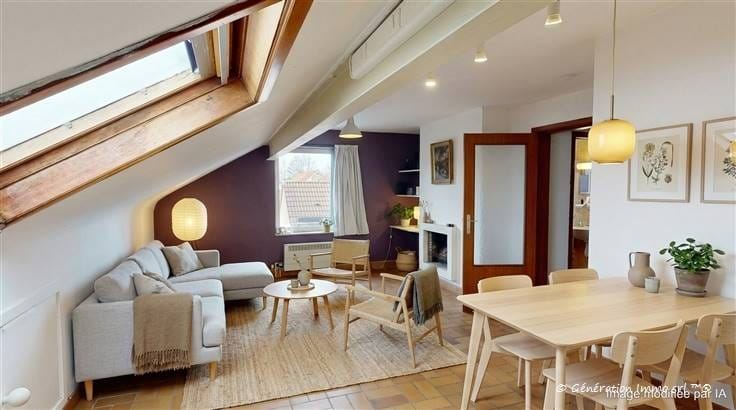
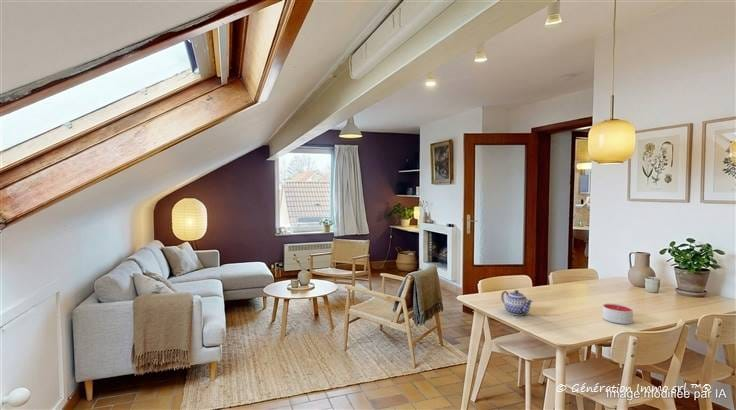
+ teapot [500,289,534,316]
+ candle [602,303,634,325]
